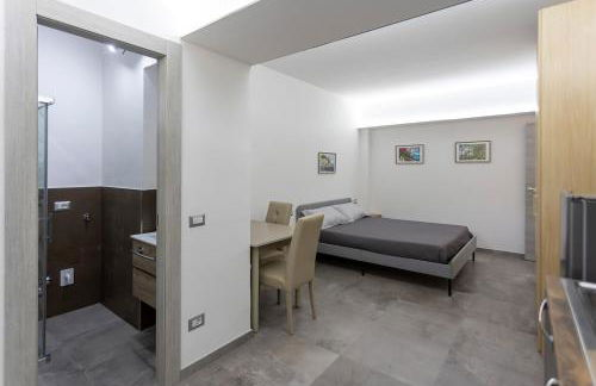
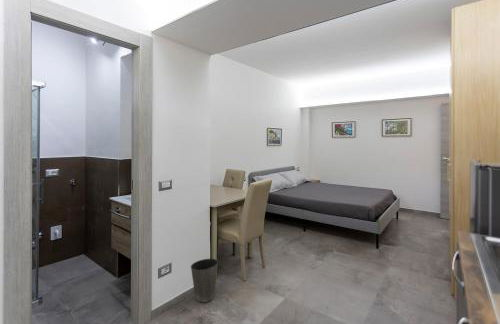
+ waste basket [190,258,219,303]
